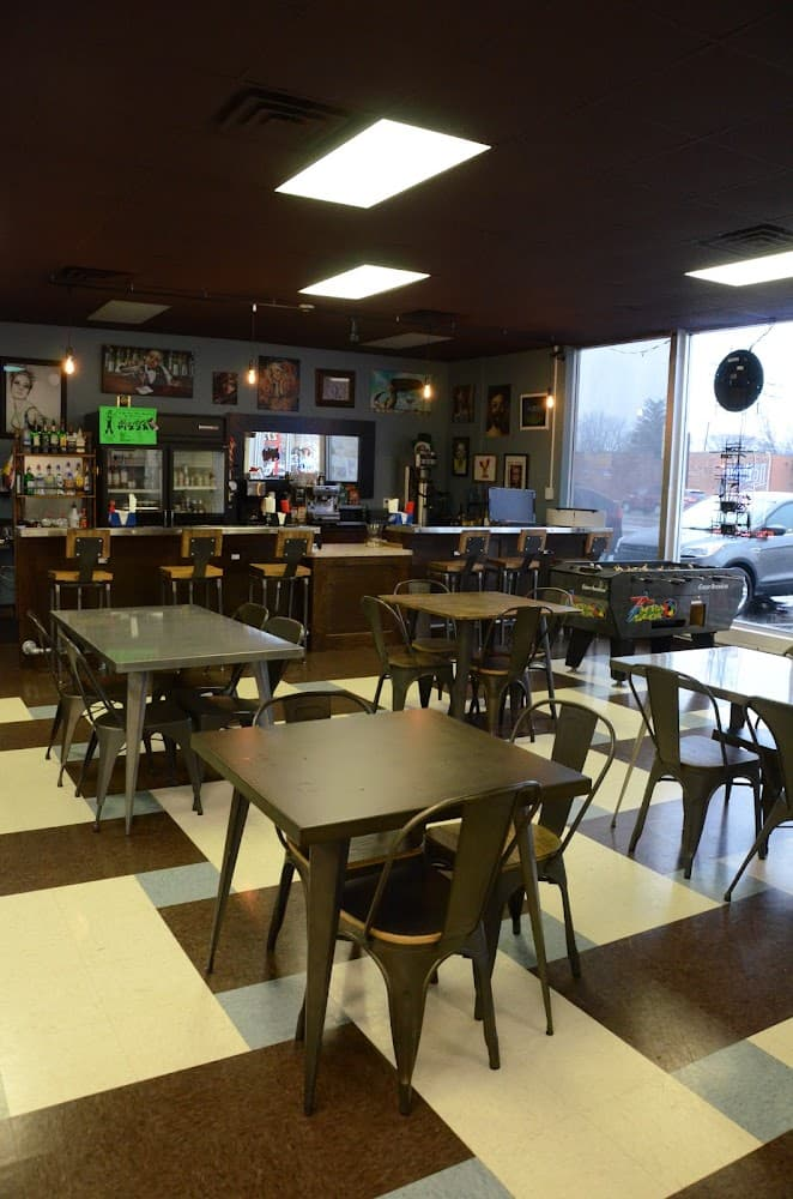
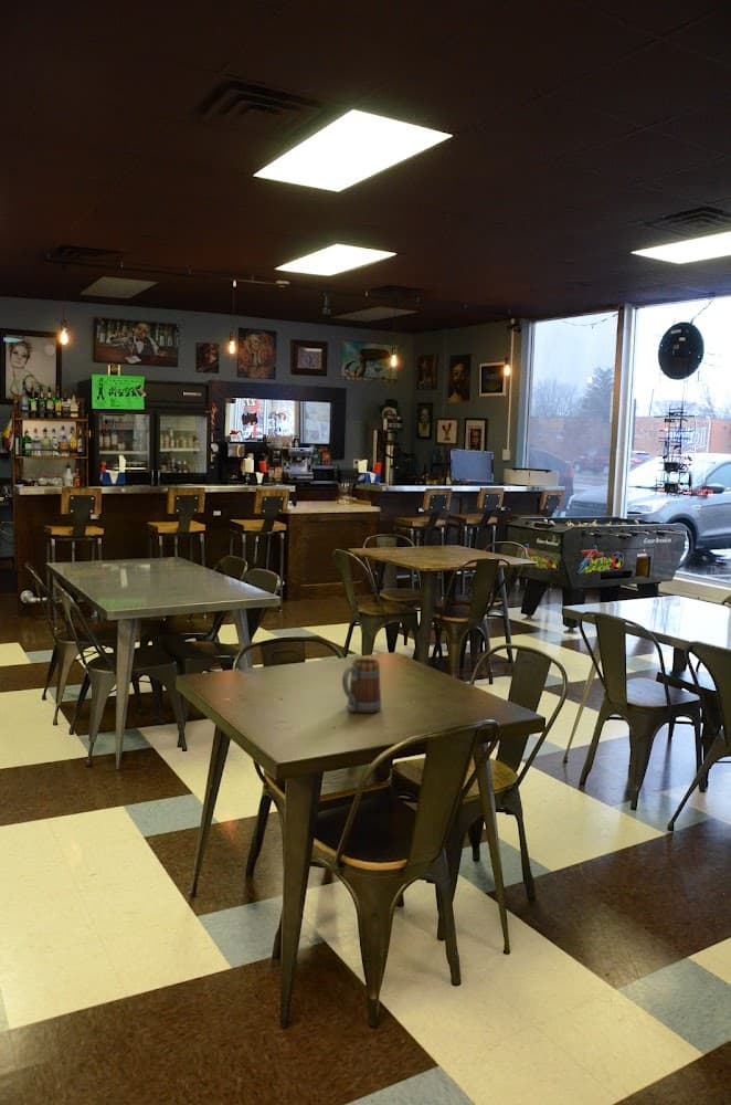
+ mug [341,657,382,714]
